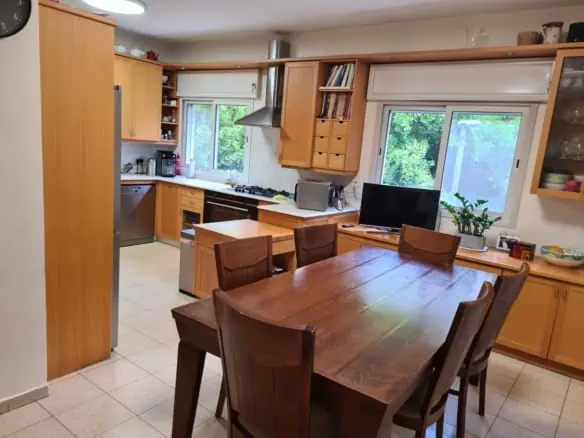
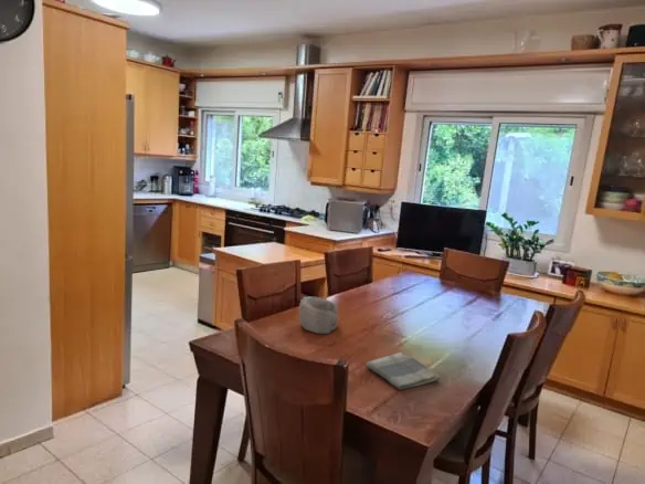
+ dish towel [364,351,442,391]
+ decorative bowl [298,296,339,335]
